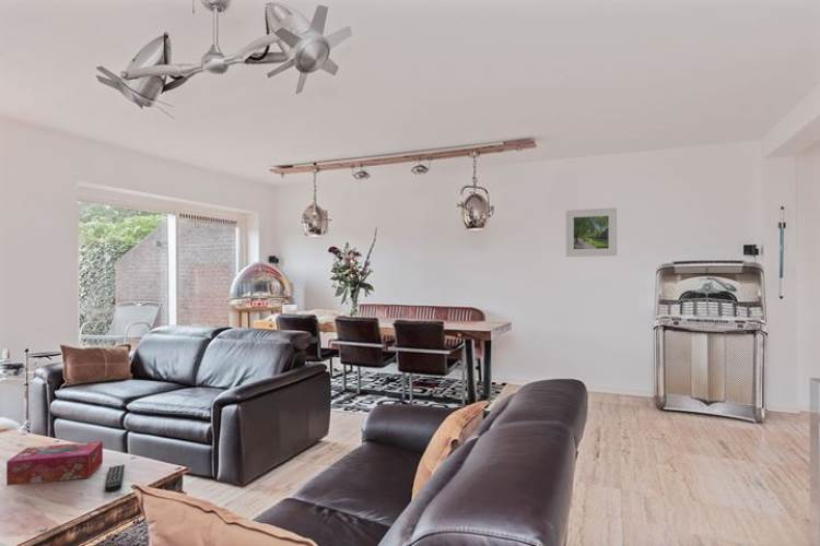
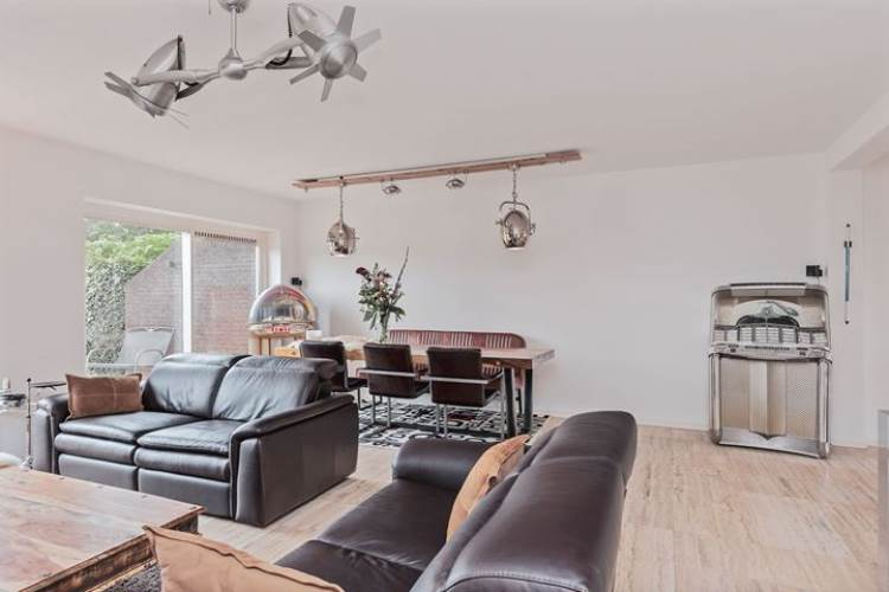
- tissue box [5,440,104,487]
- remote control [104,464,126,492]
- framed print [565,206,618,258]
